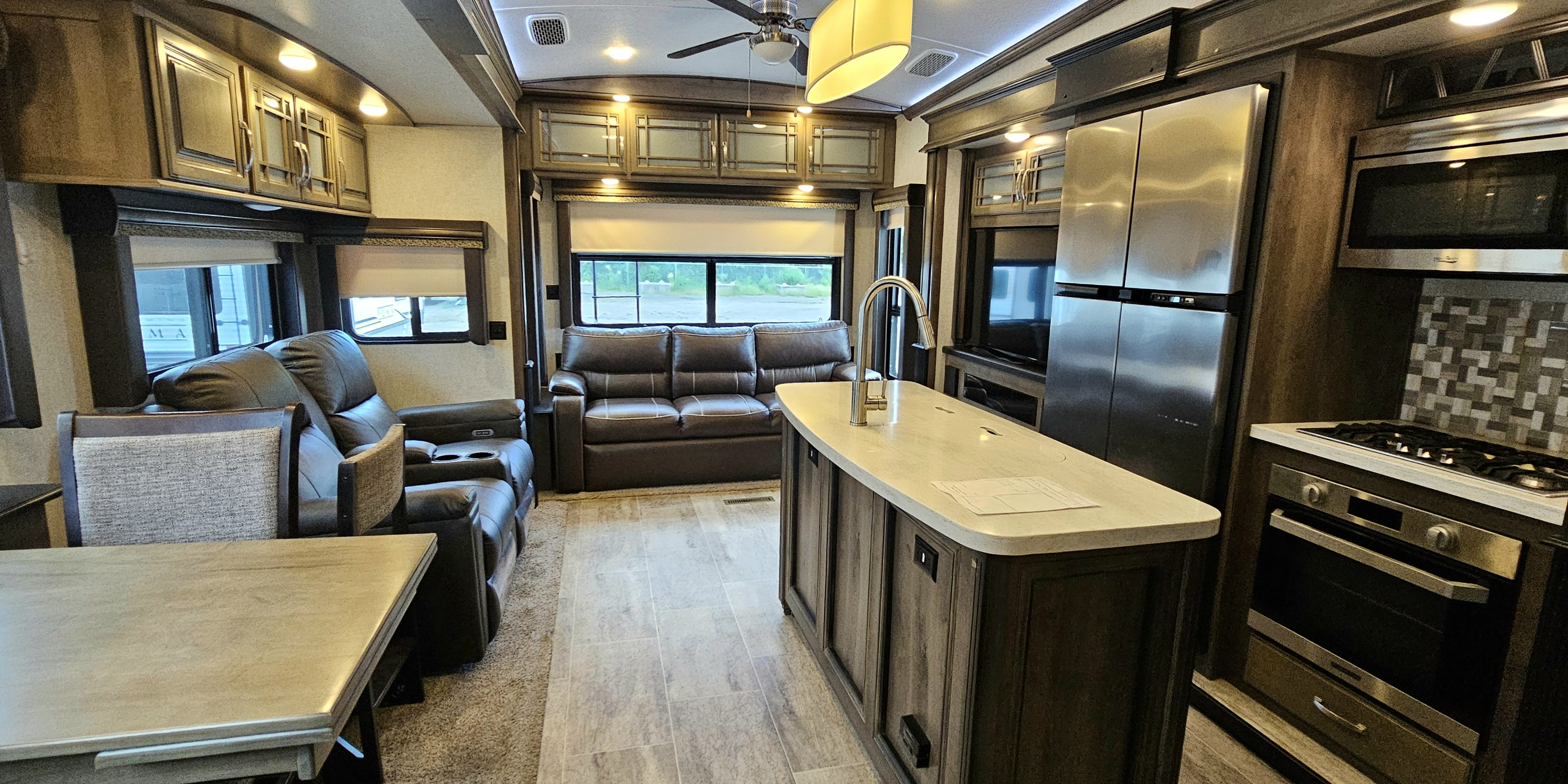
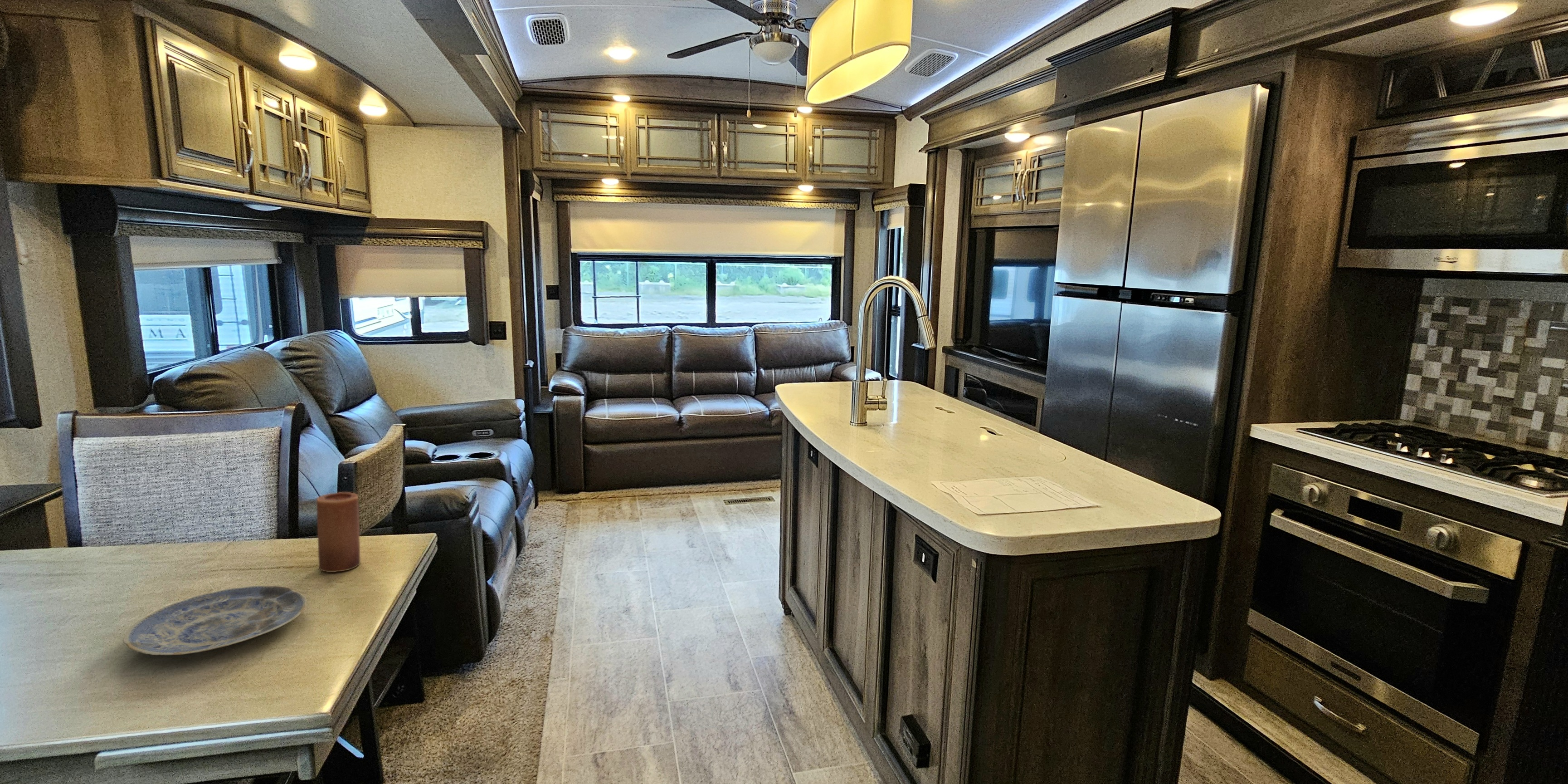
+ plate [122,585,307,656]
+ candle [316,492,361,573]
